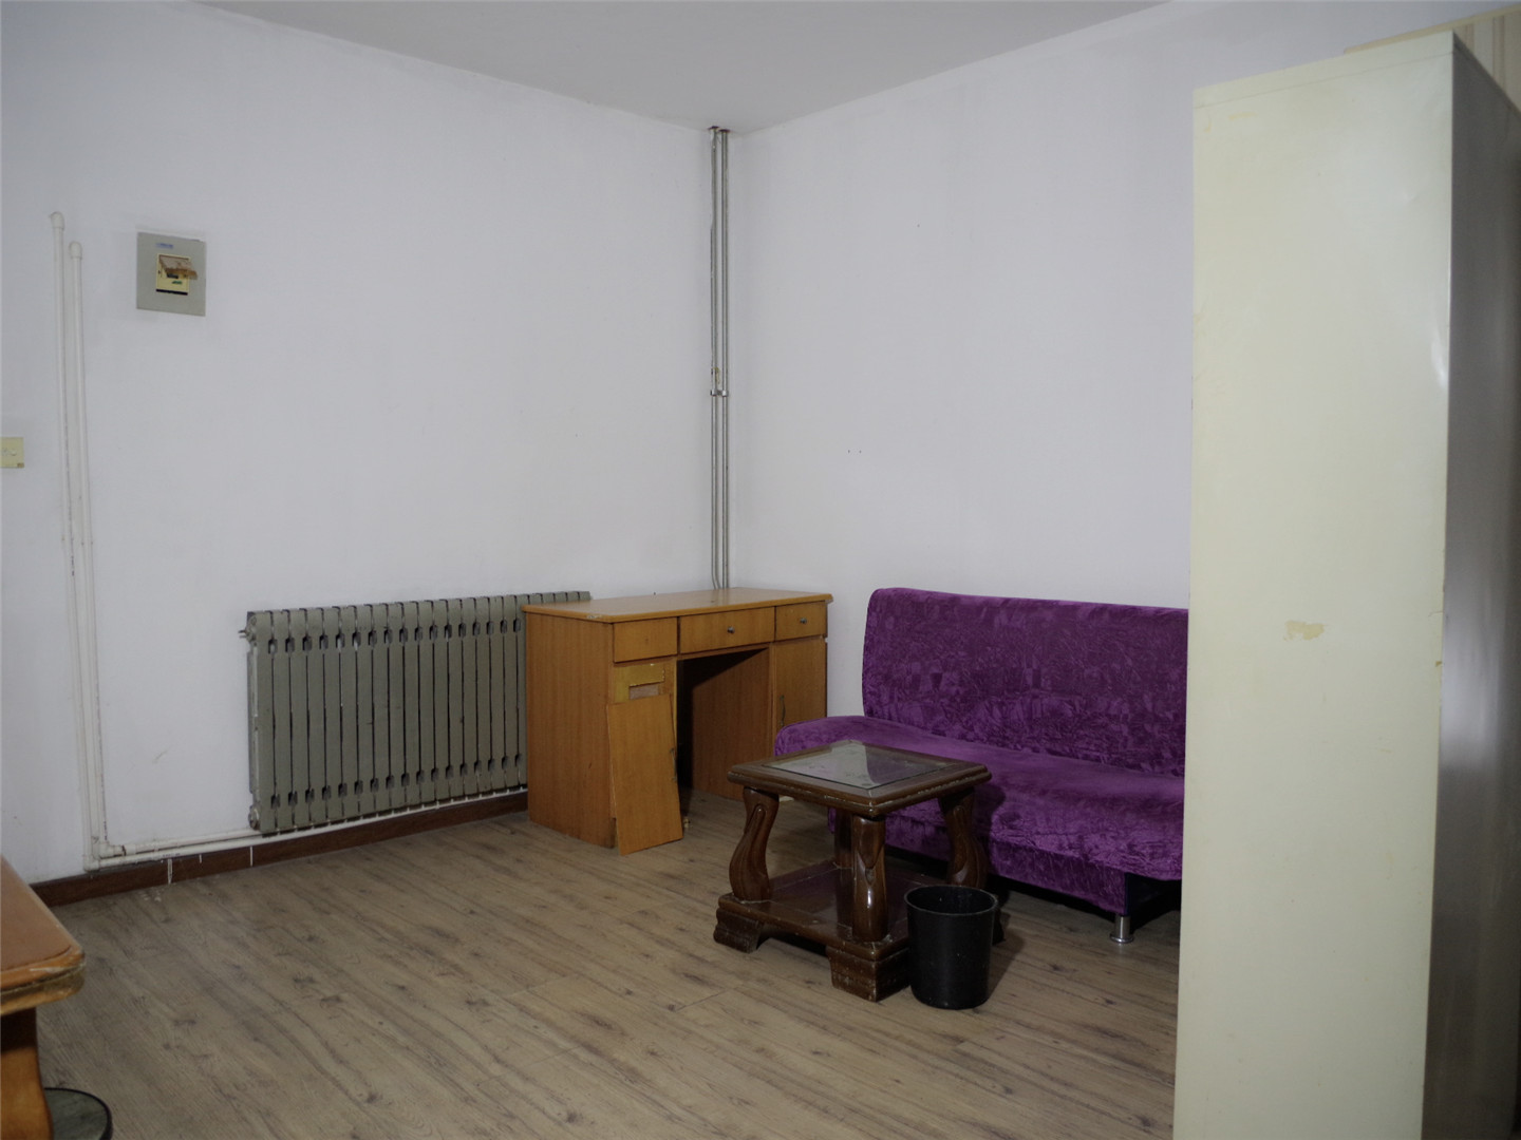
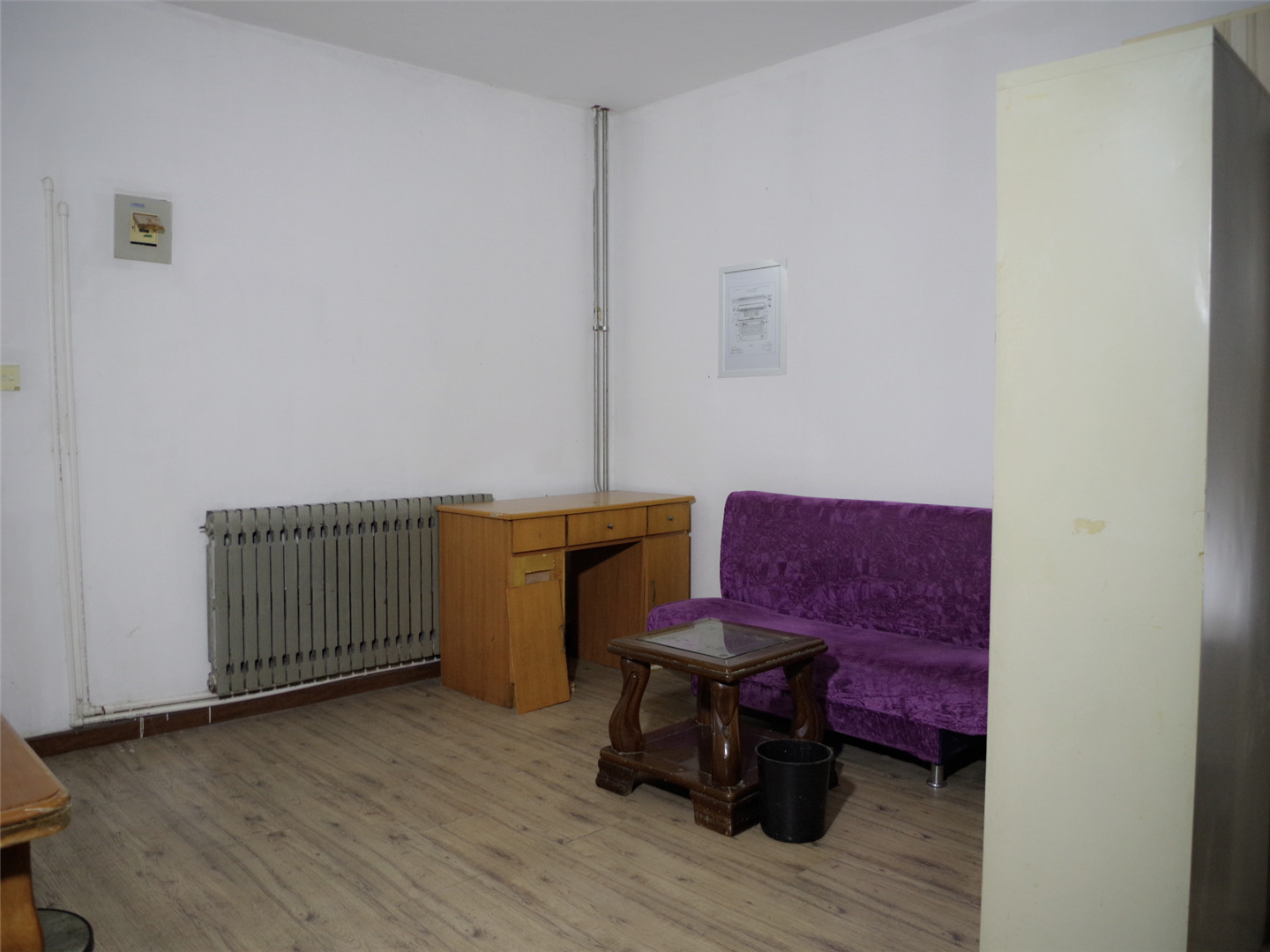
+ wall art [717,257,788,379]
